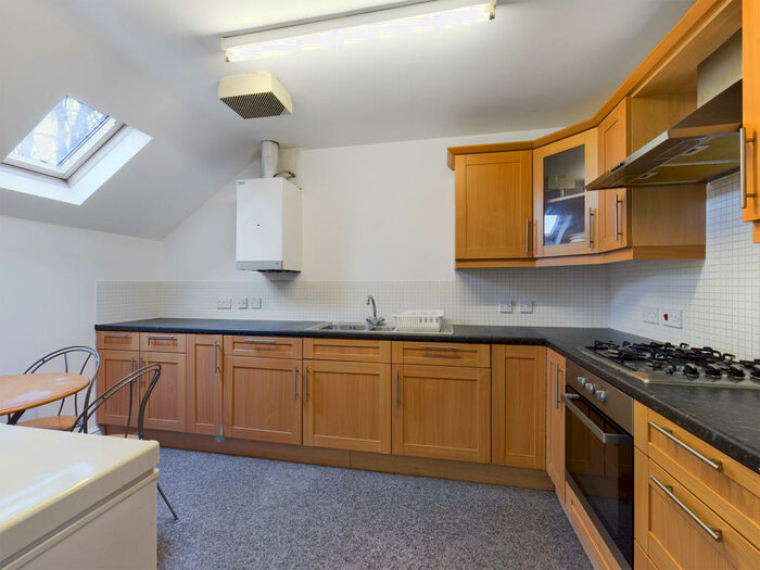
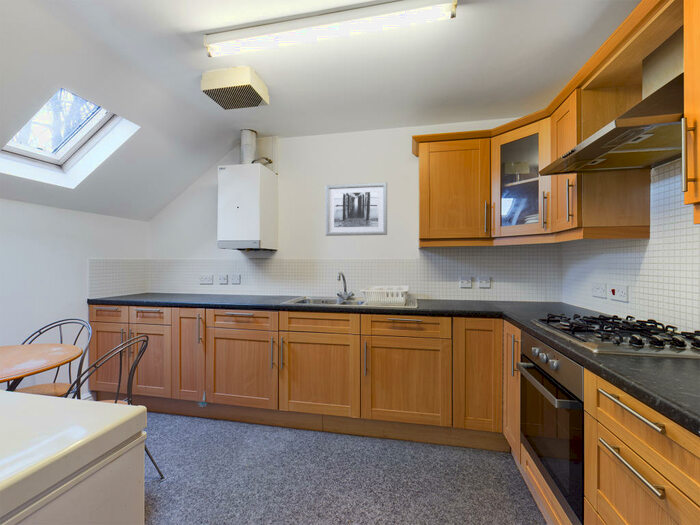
+ wall art [325,182,388,237]
